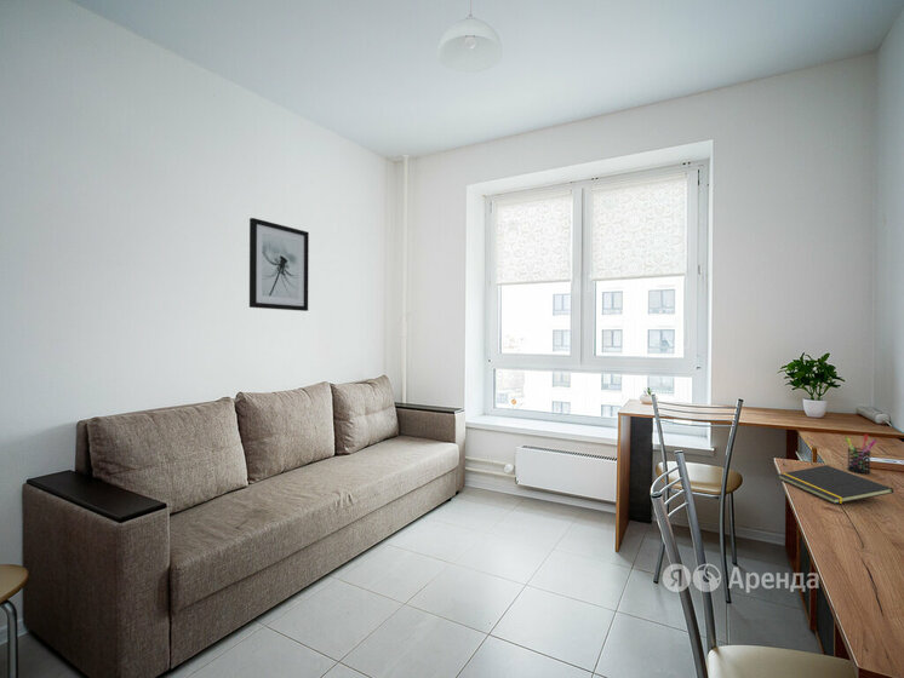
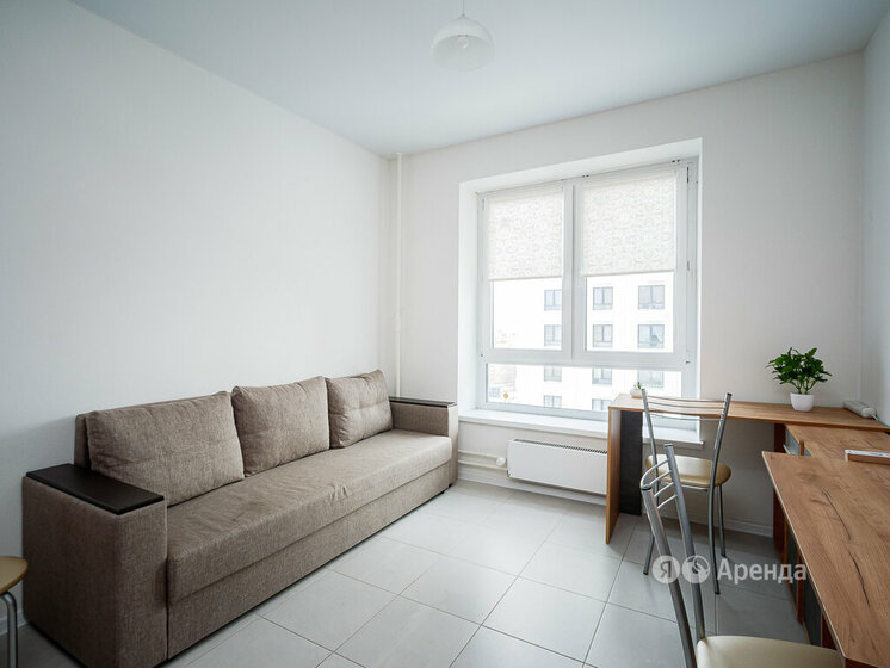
- wall art [248,217,310,312]
- pen holder [845,433,877,475]
- notepad [777,464,894,505]
